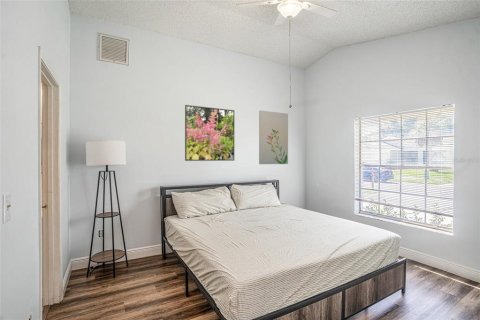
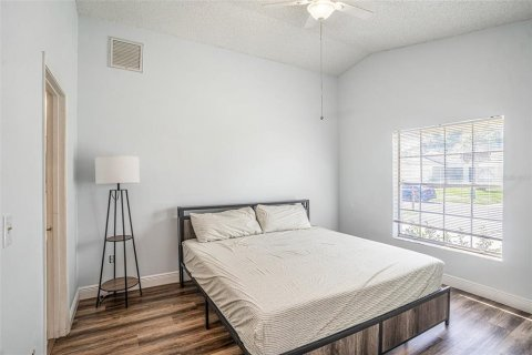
- wall art [258,109,289,165]
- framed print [184,104,235,162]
